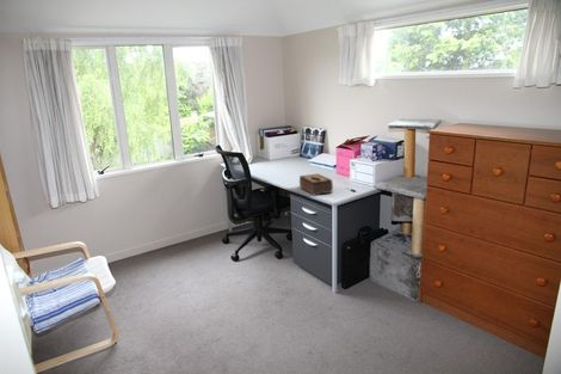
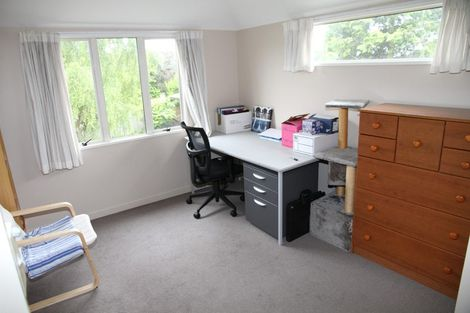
- tissue box [298,173,334,197]
